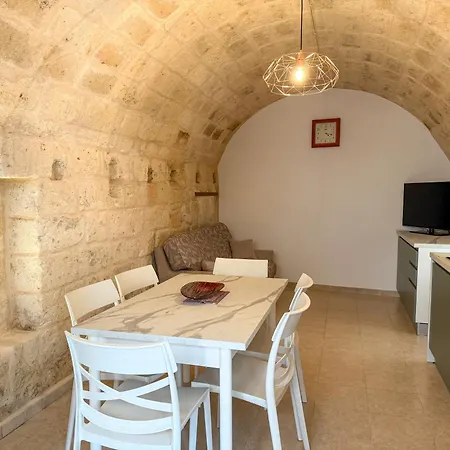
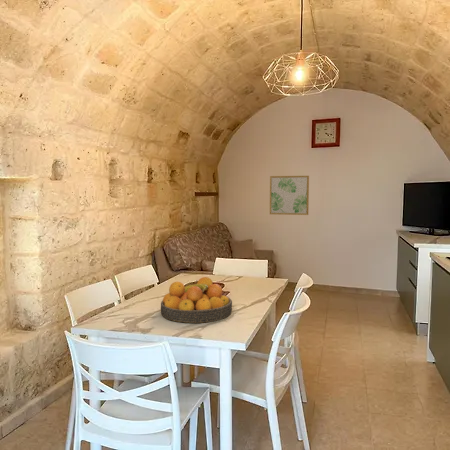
+ wall art [269,175,310,216]
+ fruit bowl [160,276,233,324]
